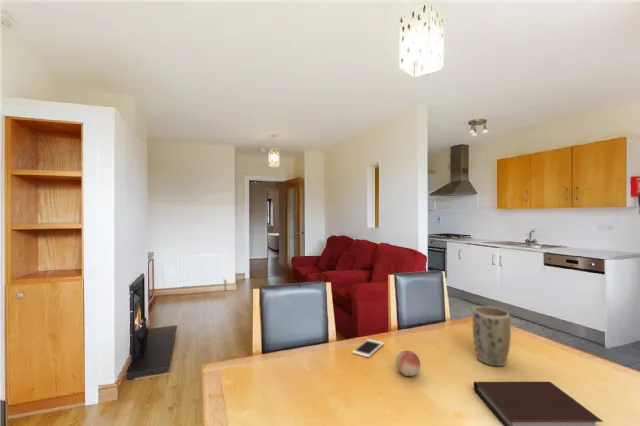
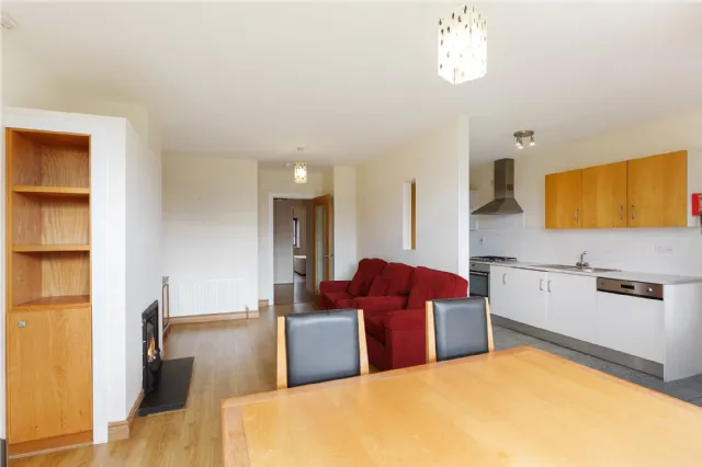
- plant pot [472,305,512,367]
- notebook [473,381,604,426]
- cell phone [351,338,385,358]
- fruit [395,350,421,377]
